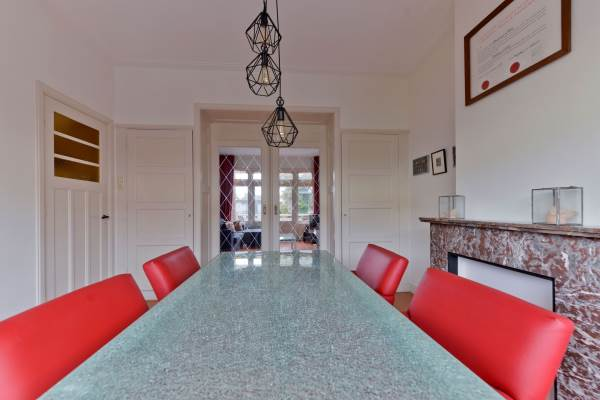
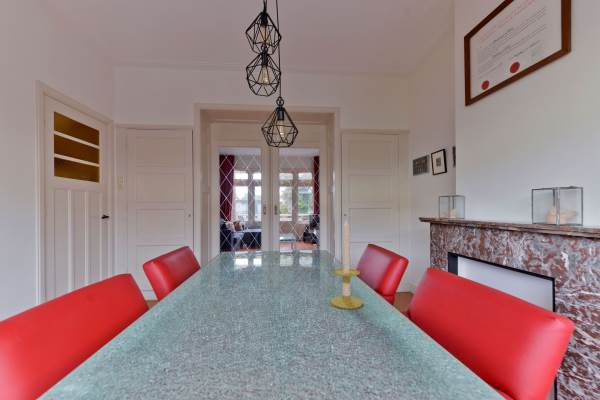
+ candle [330,218,363,310]
